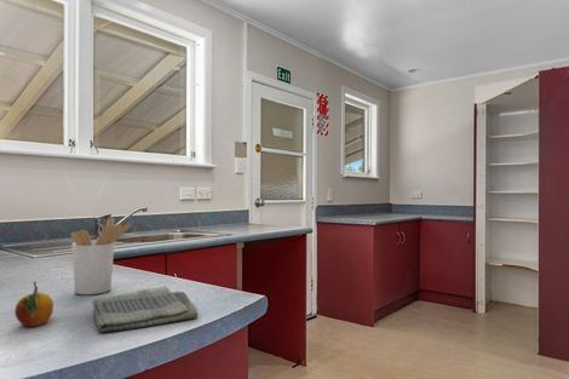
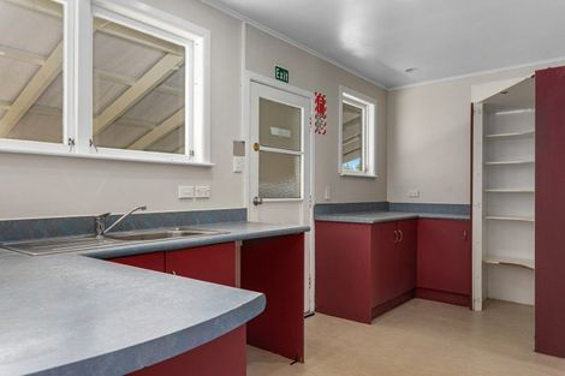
- fruit [13,280,54,328]
- dish towel [92,285,200,333]
- utensil holder [70,217,132,295]
